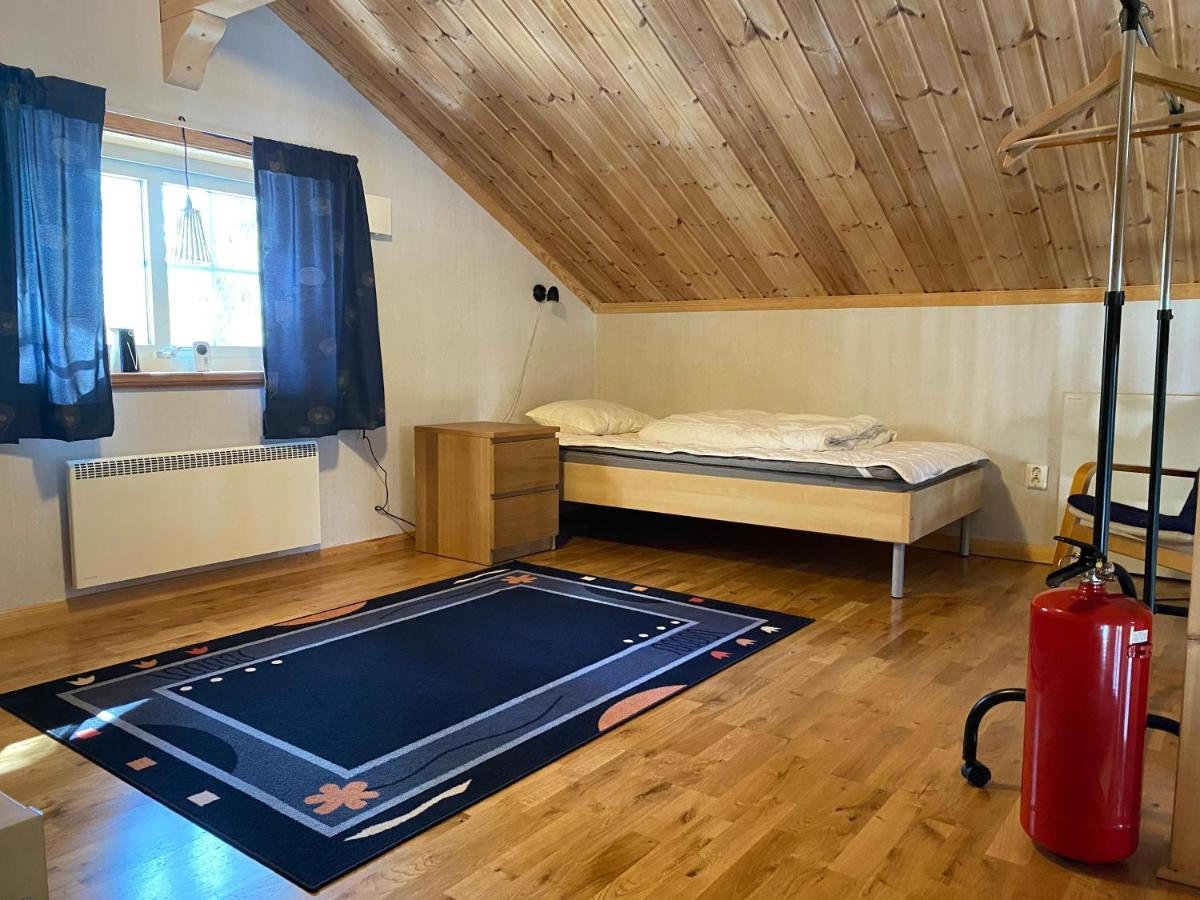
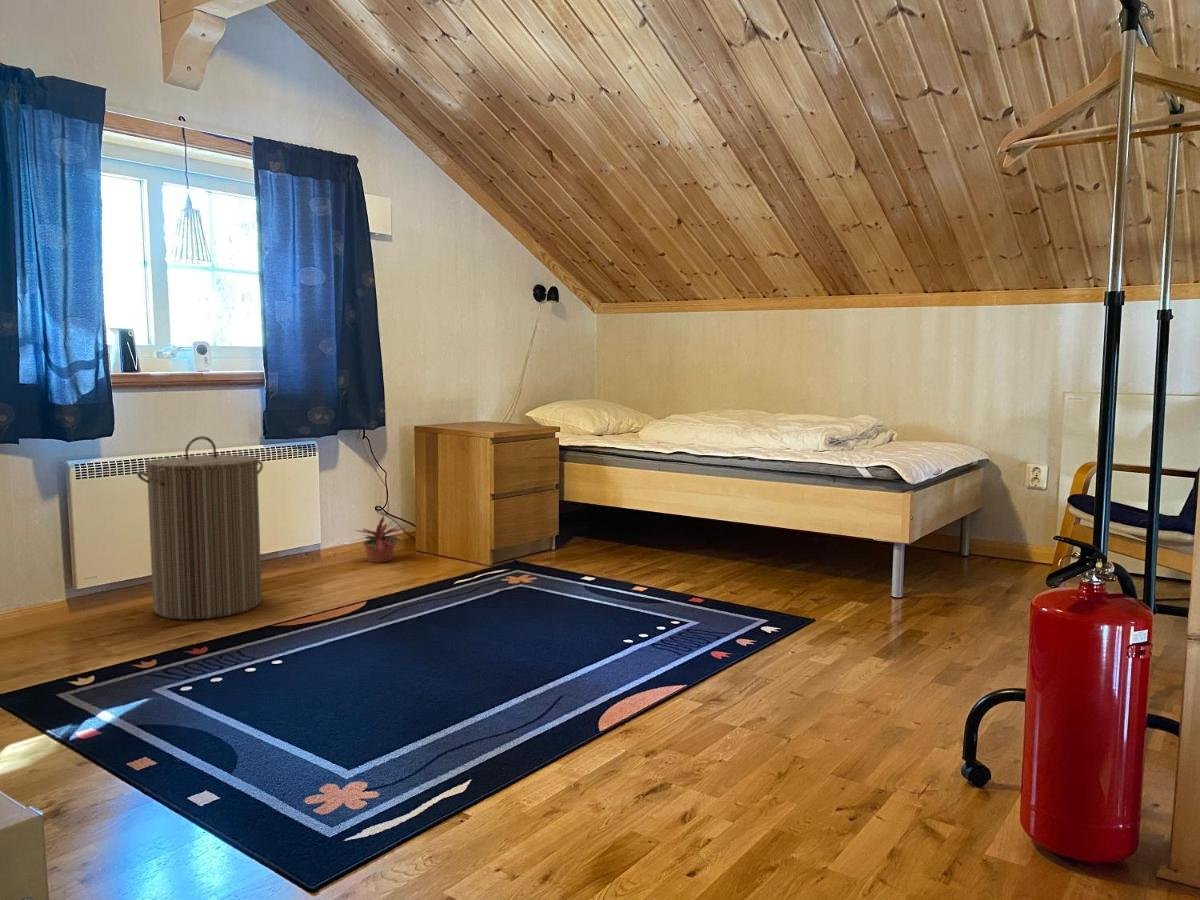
+ potted plant [349,515,408,564]
+ laundry hamper [136,435,264,620]
